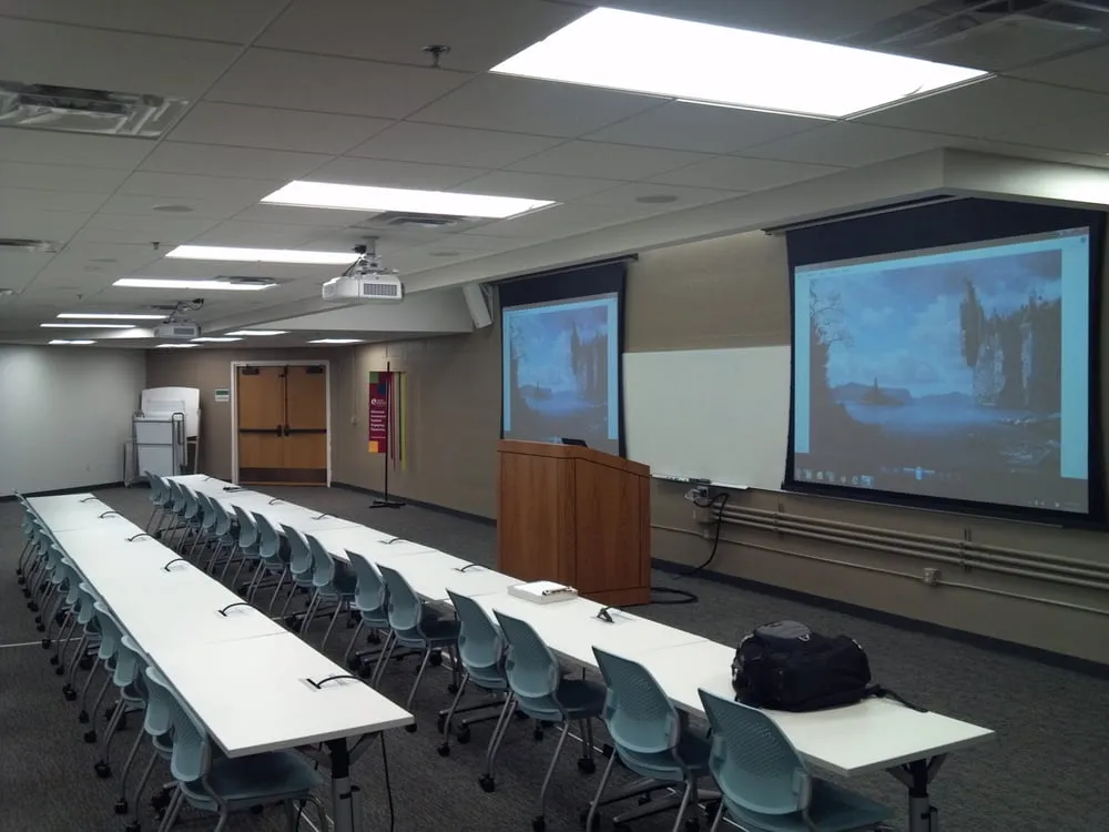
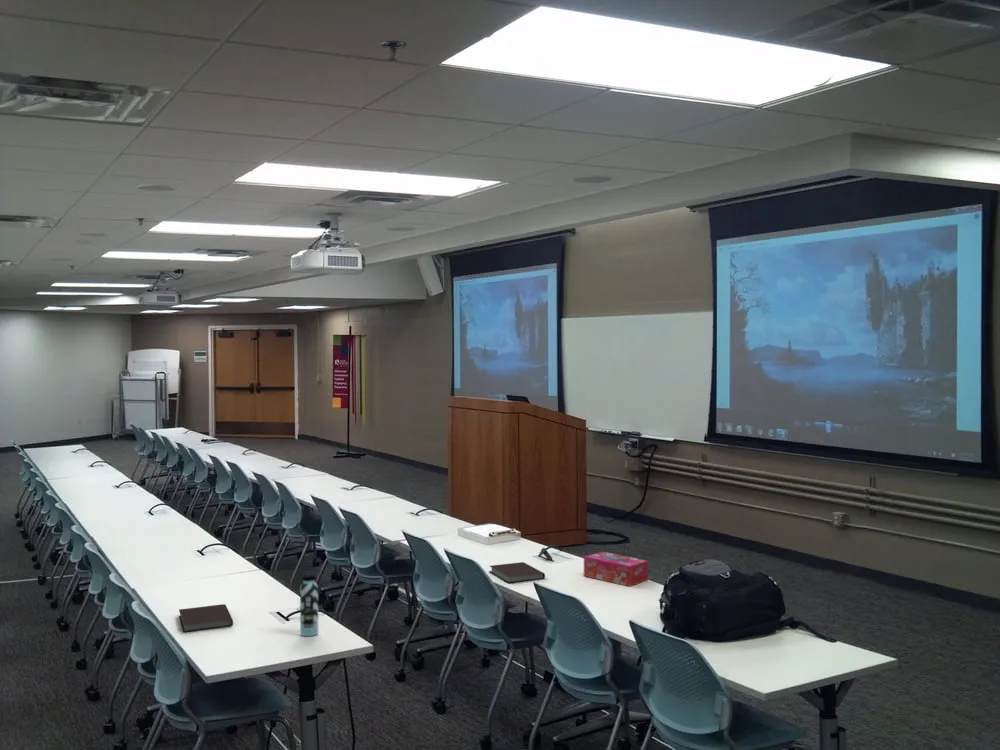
+ notebook [178,603,234,633]
+ tissue box [583,551,649,587]
+ water bottle [299,573,319,637]
+ notebook [488,561,546,584]
